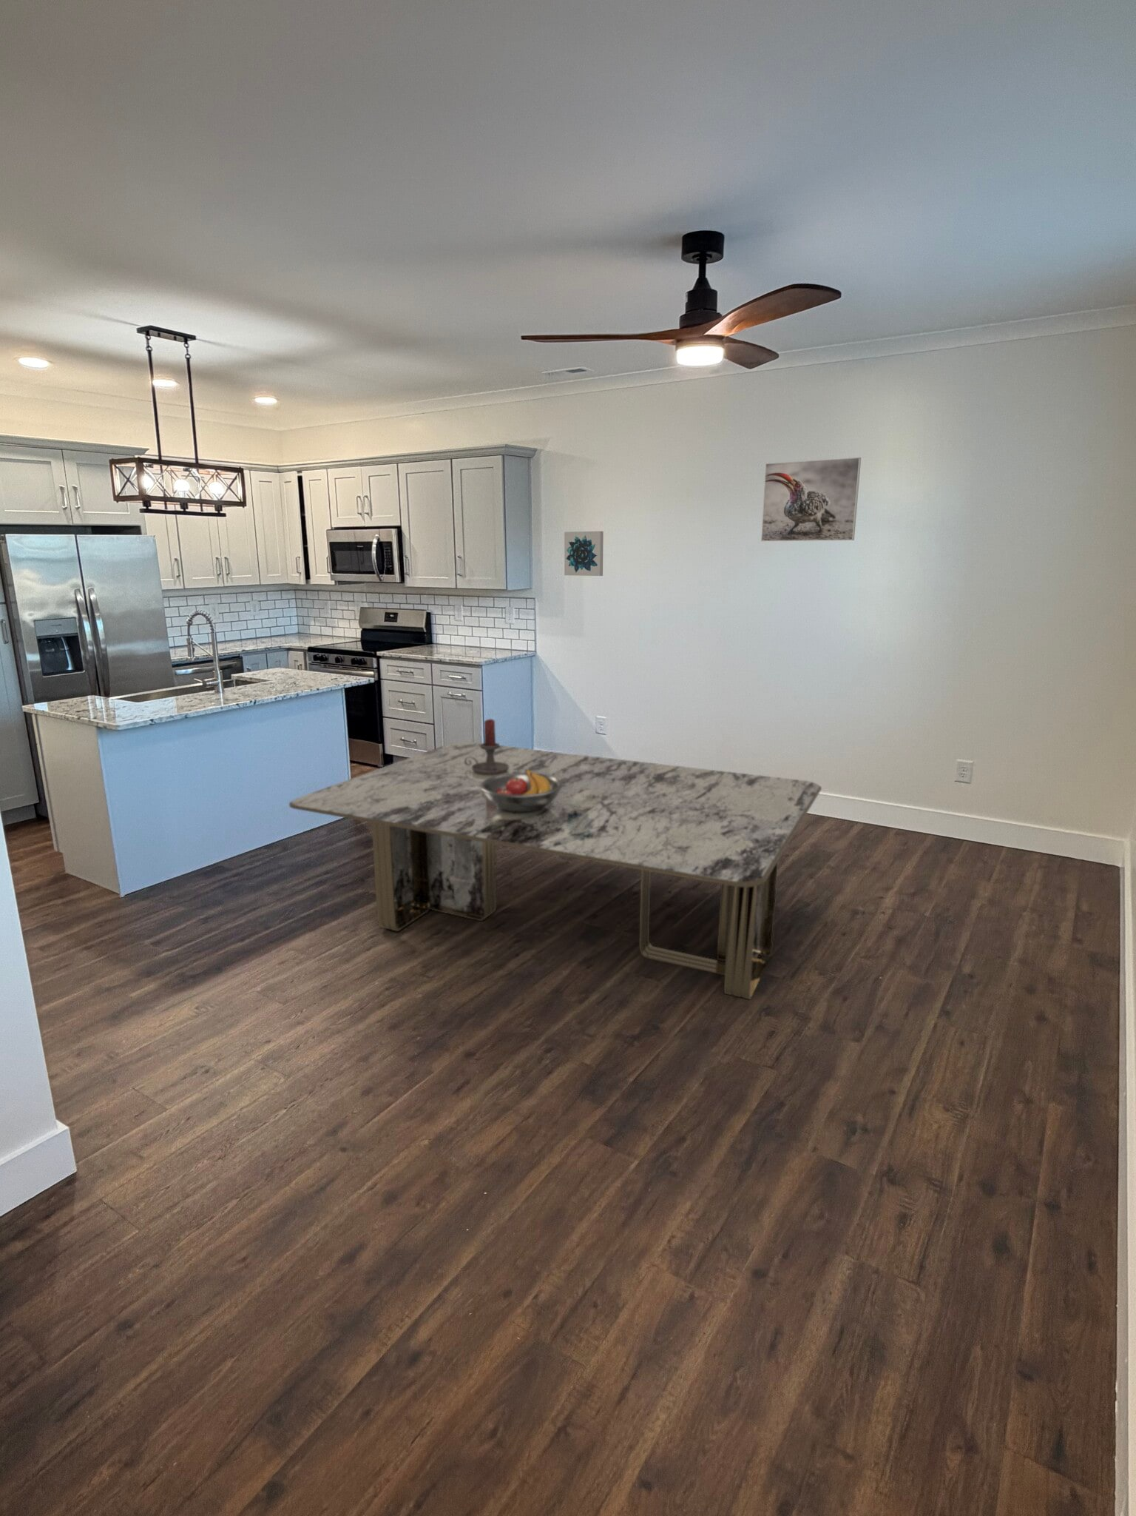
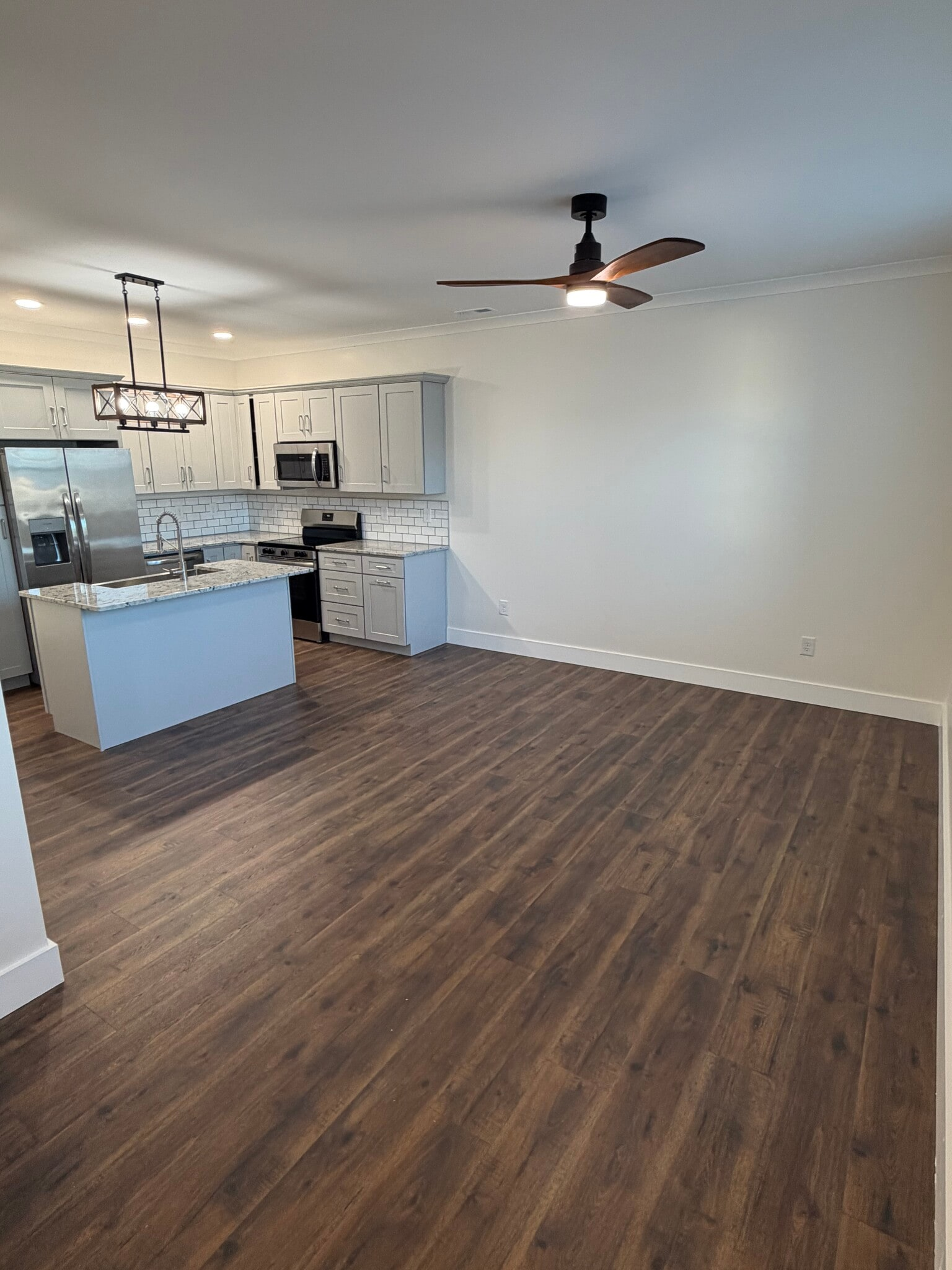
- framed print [760,457,862,542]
- candle holder [464,719,508,775]
- wall art [563,531,604,577]
- fruit bowl [480,770,563,812]
- dining table [289,741,822,1000]
